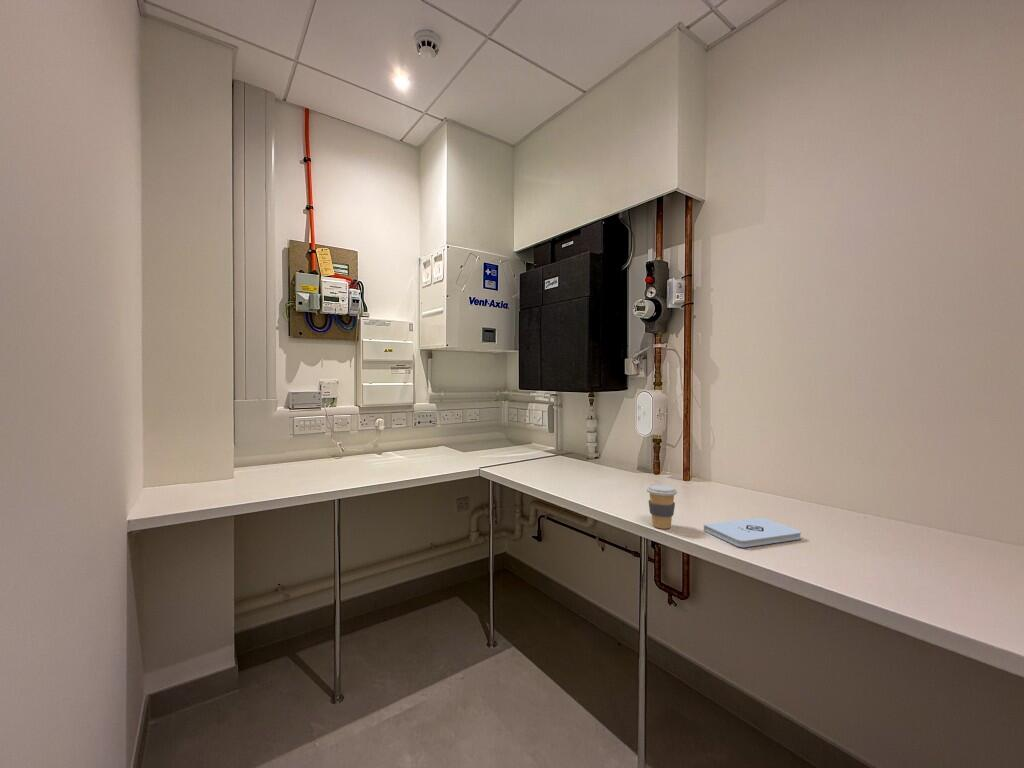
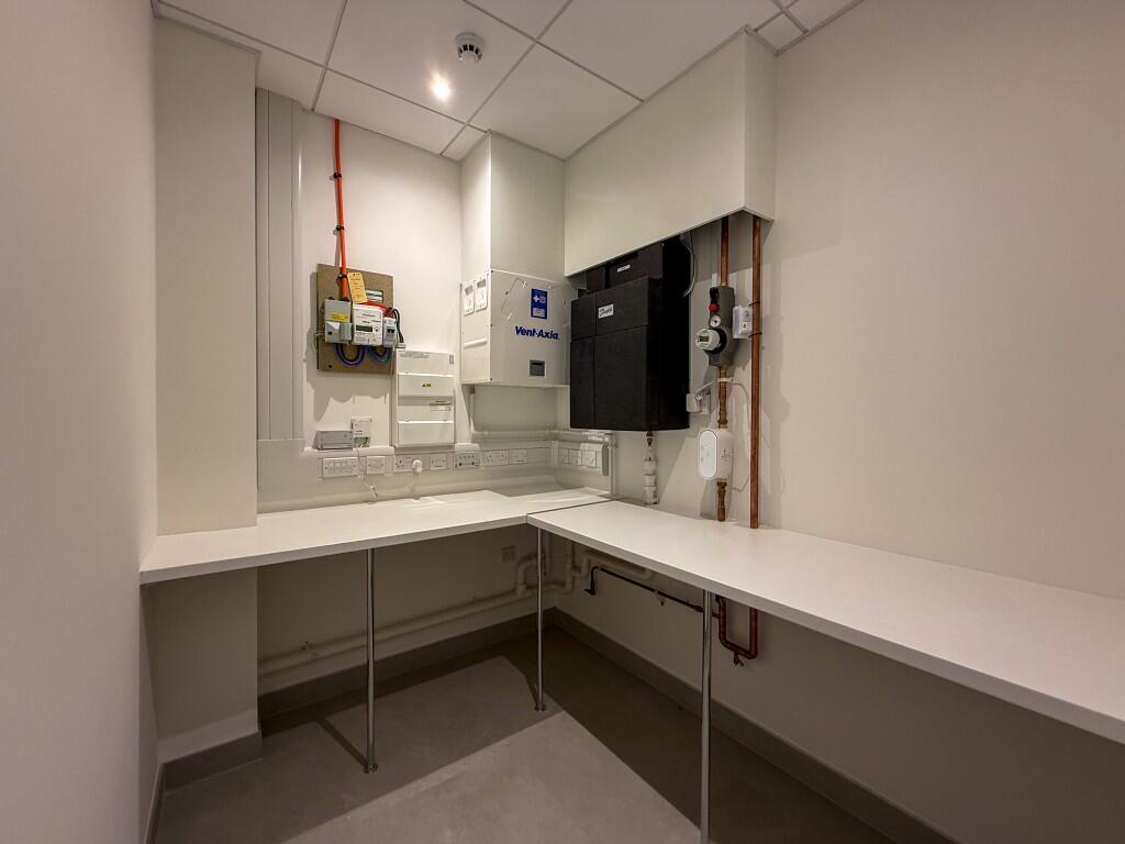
- coffee cup [646,483,678,530]
- notepad [703,516,802,548]
